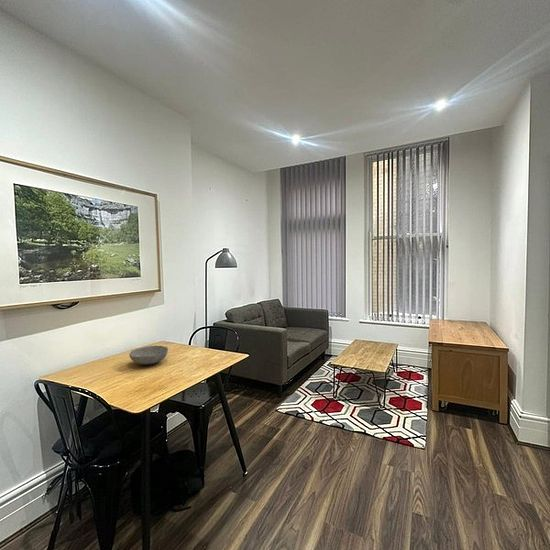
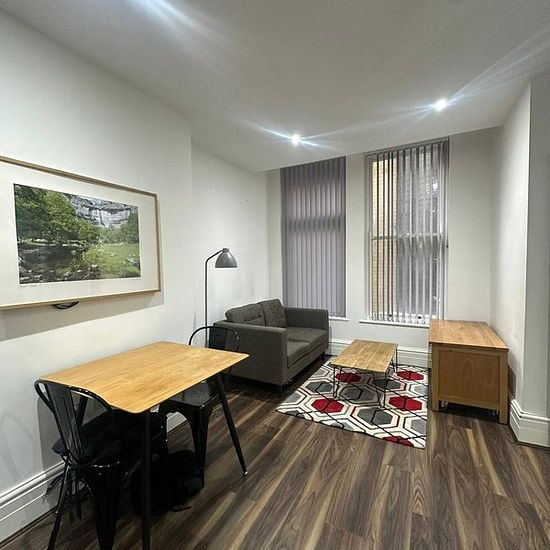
- bowl [128,345,169,365]
